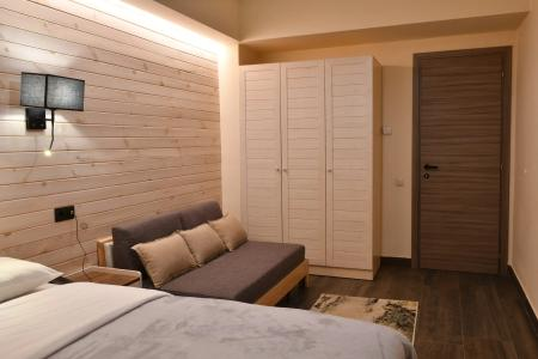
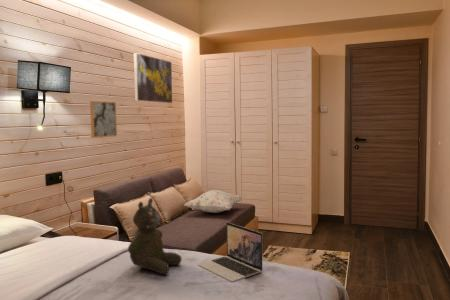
+ teddy bear [127,197,183,275]
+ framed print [132,52,173,104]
+ laptop [197,221,263,283]
+ decorative pillow [183,189,244,214]
+ wall art [89,100,118,139]
